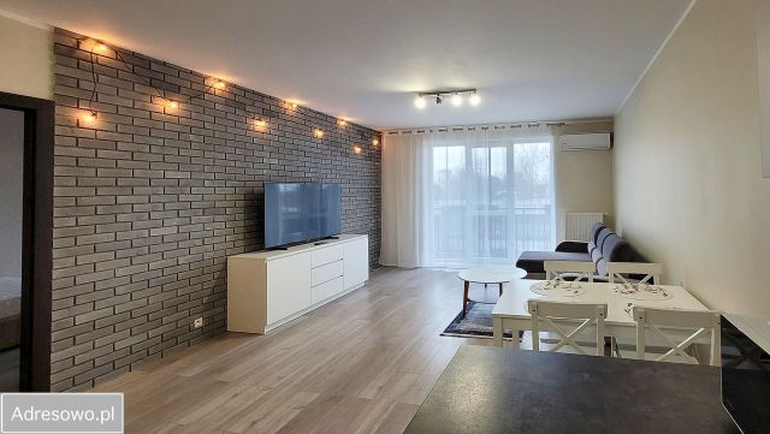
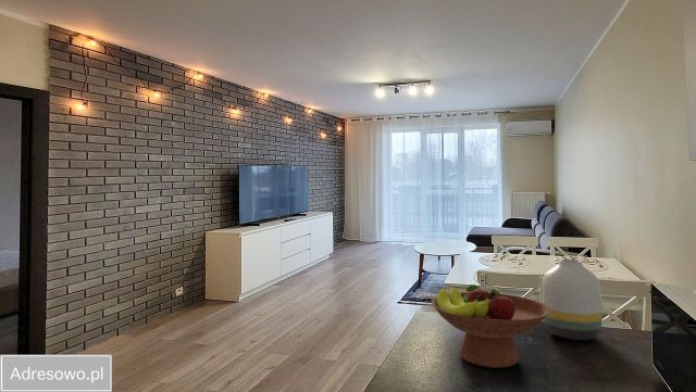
+ fruit bowl [430,283,550,369]
+ vase [540,258,602,341]
